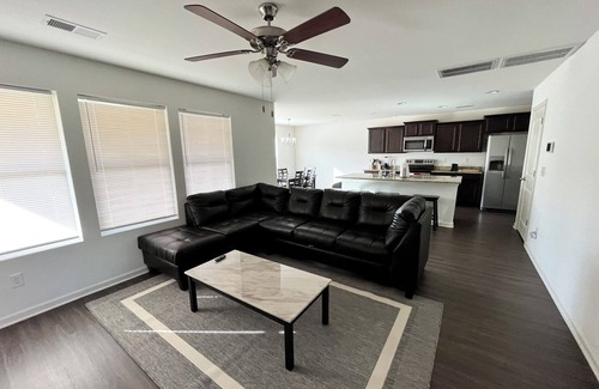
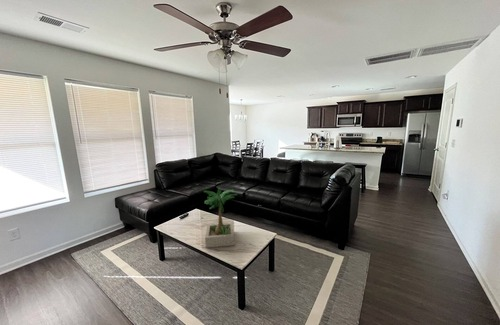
+ potted plant [203,186,238,249]
